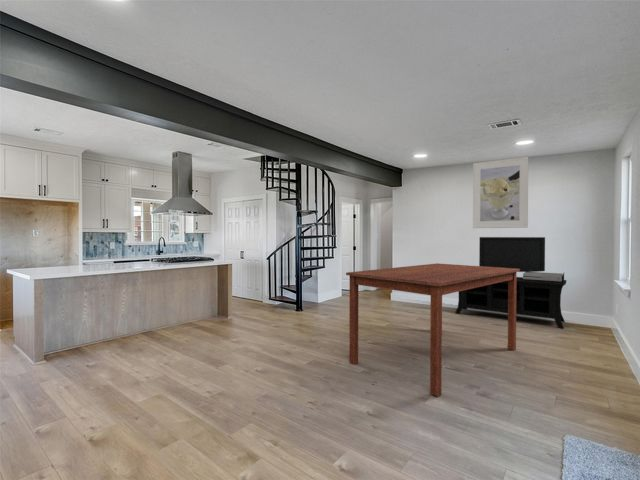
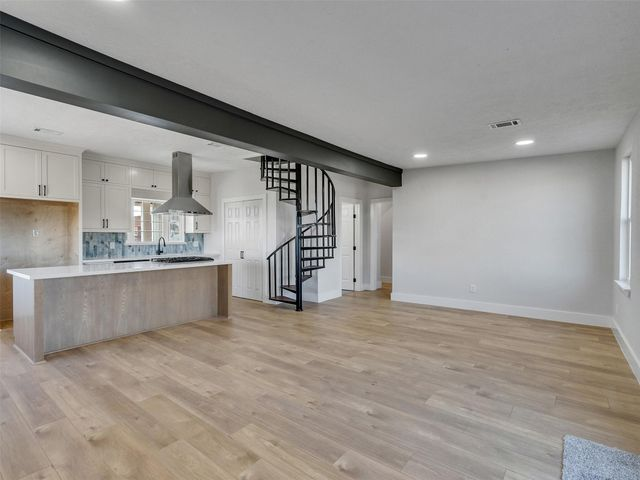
- media console [454,236,568,329]
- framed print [472,156,529,229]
- dining table [345,262,520,398]
